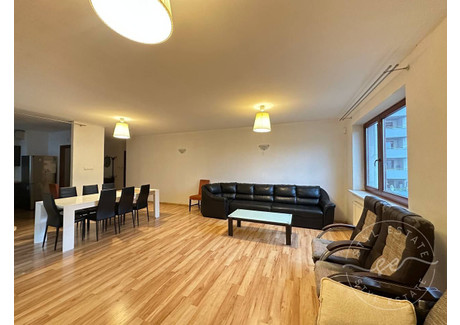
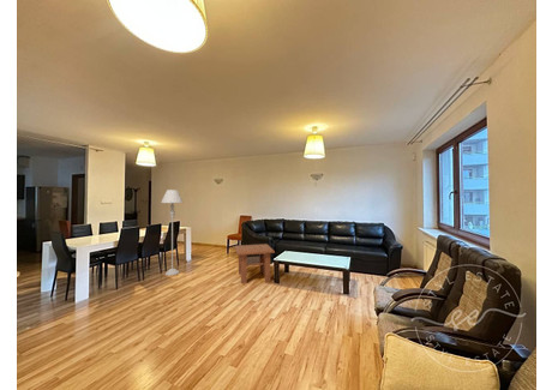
+ coffee table [234,242,276,284]
+ floor lamp [160,188,185,276]
